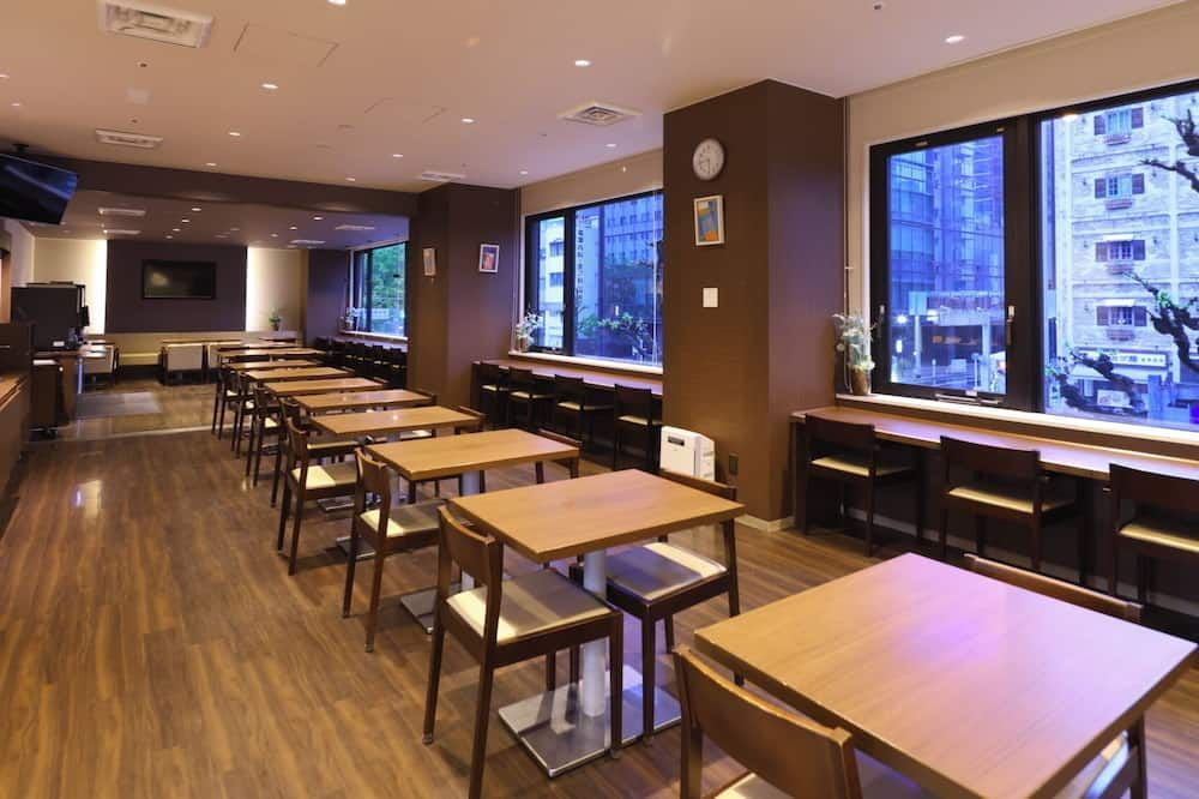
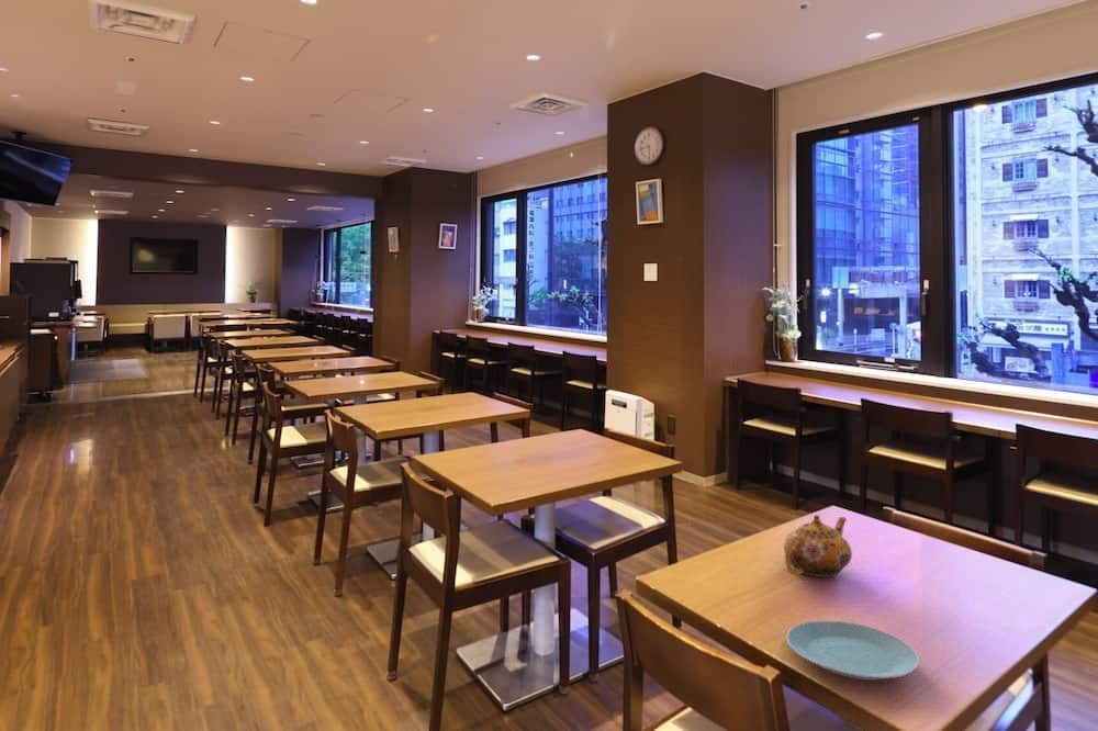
+ teapot [783,514,853,578]
+ plate [785,619,921,682]
